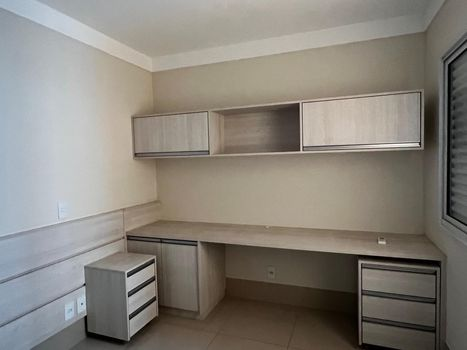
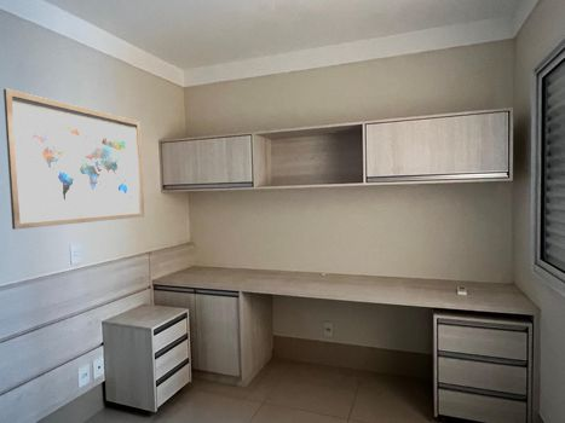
+ wall art [2,88,145,231]
